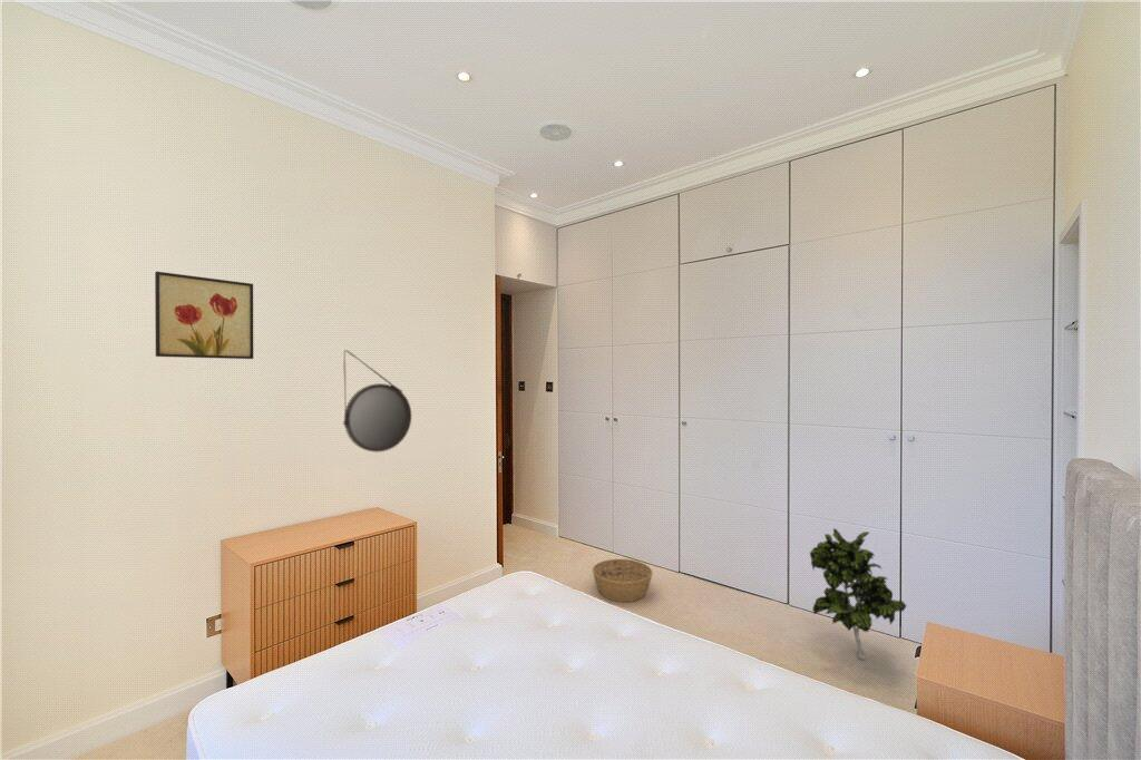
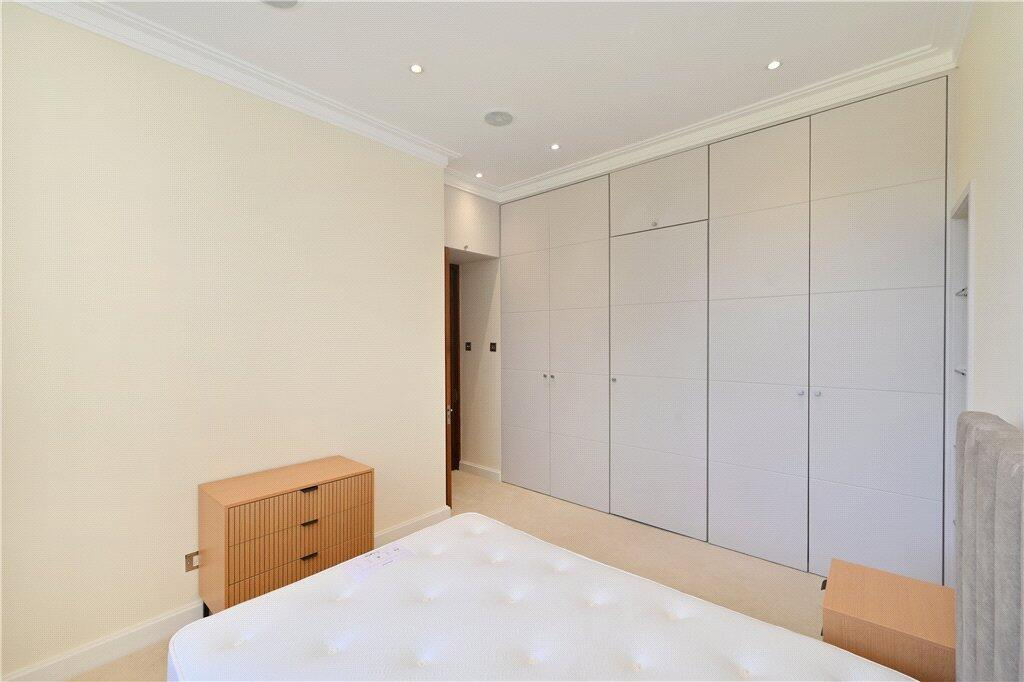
- home mirror [342,349,413,454]
- indoor plant [809,527,907,661]
- basket [592,558,654,603]
- wall art [154,271,254,360]
